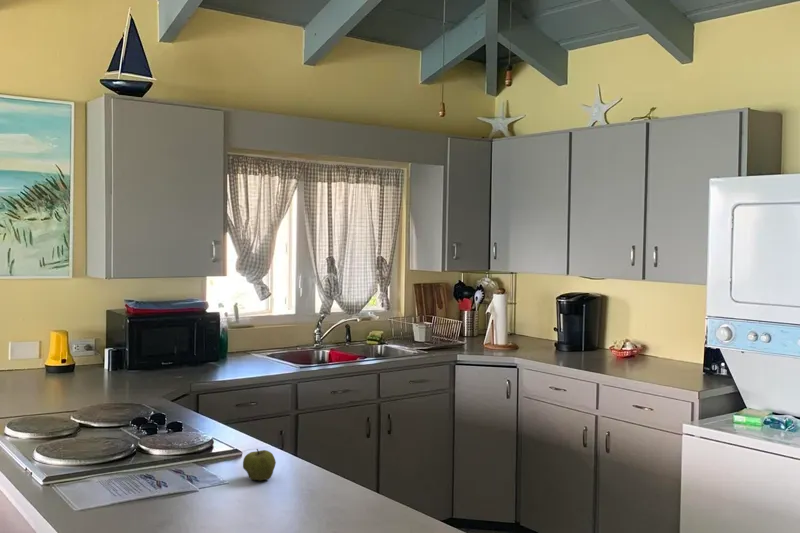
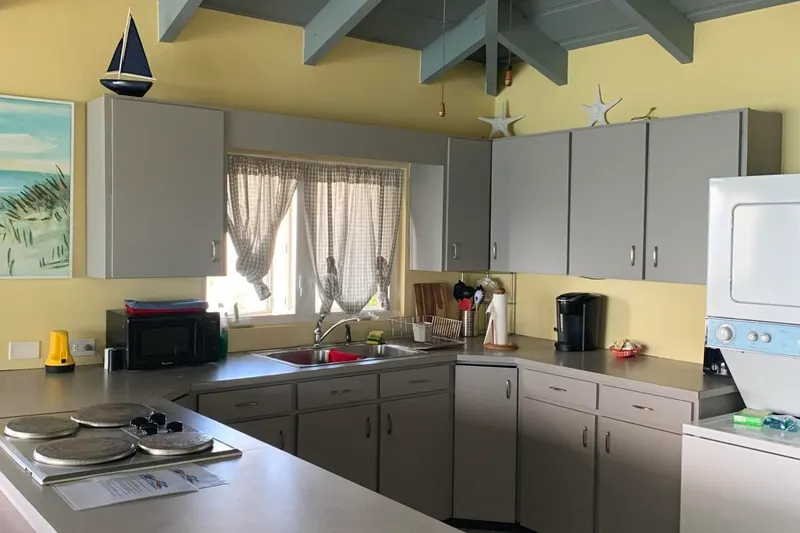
- apple [242,448,277,481]
